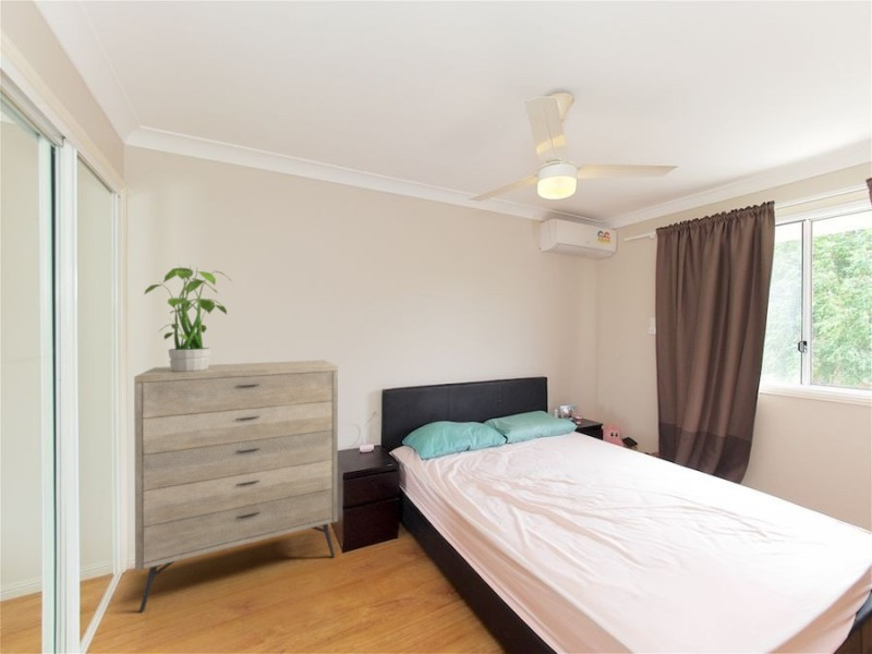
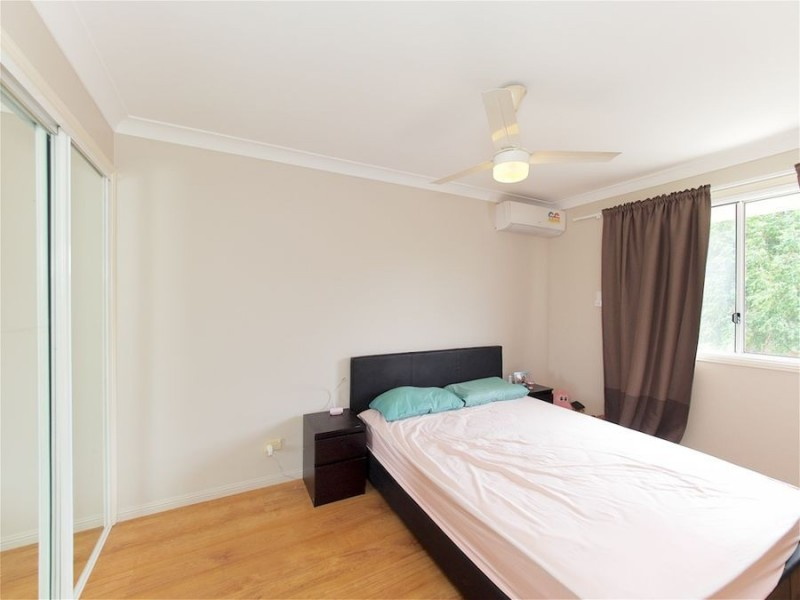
- potted plant [143,264,233,372]
- dresser [133,359,339,615]
